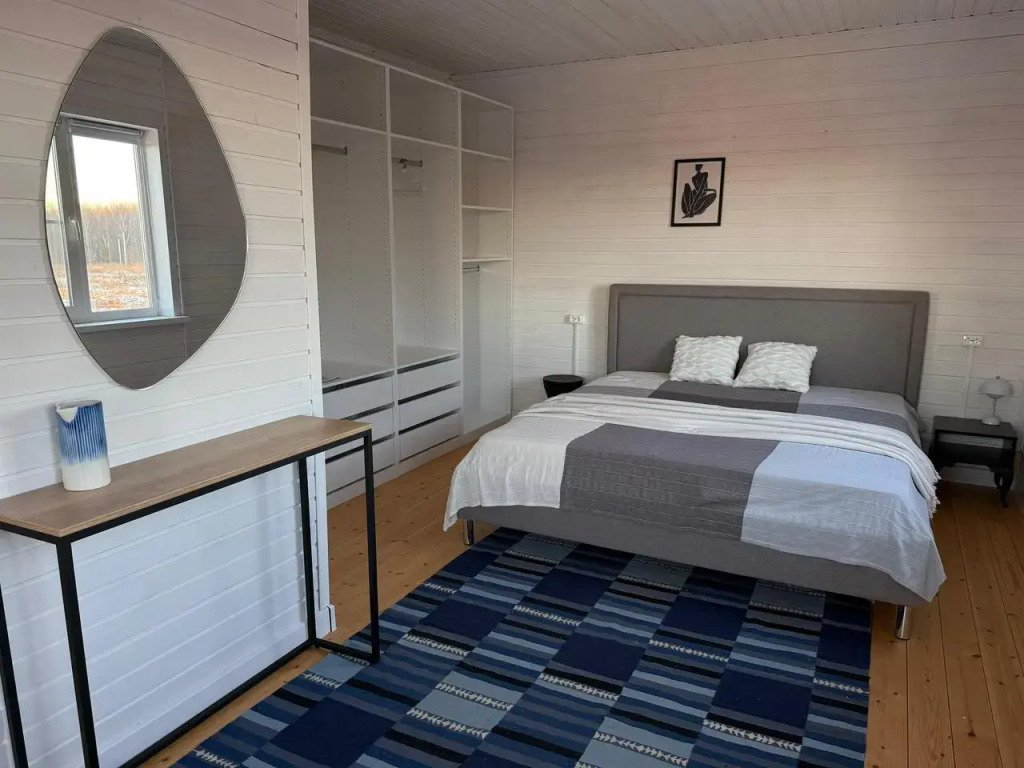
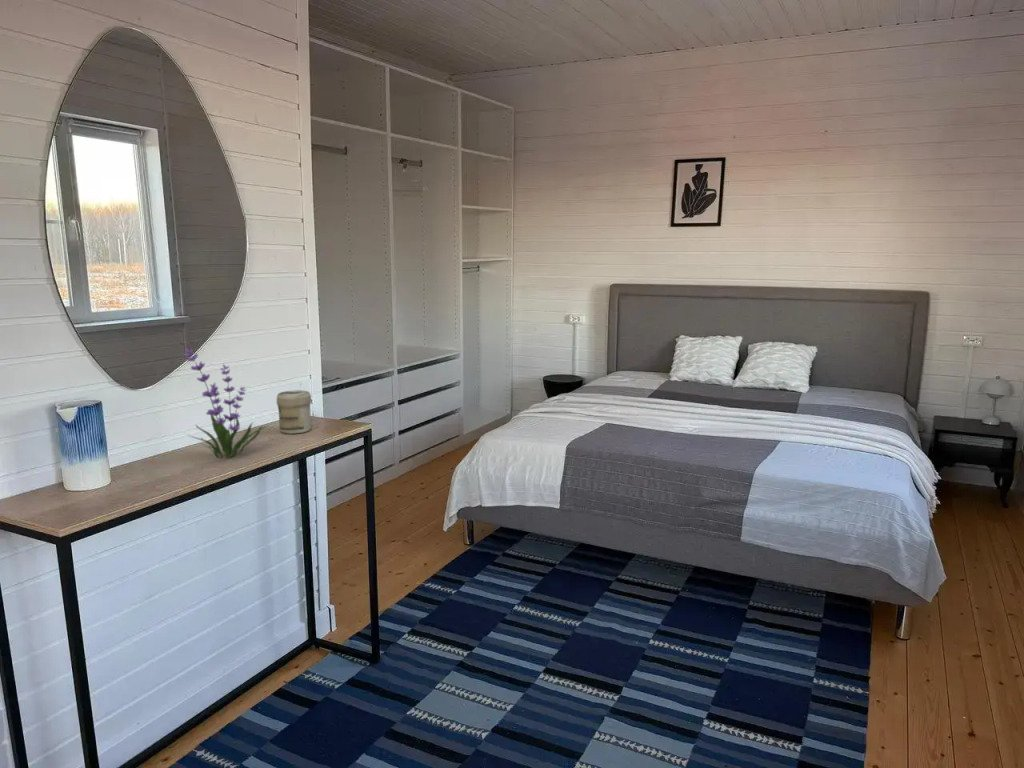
+ jar [276,389,312,435]
+ plant [183,348,266,460]
